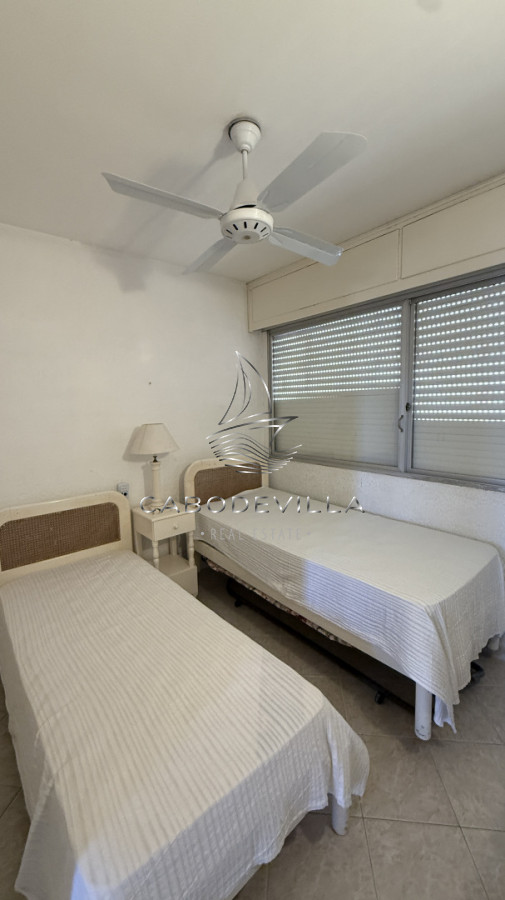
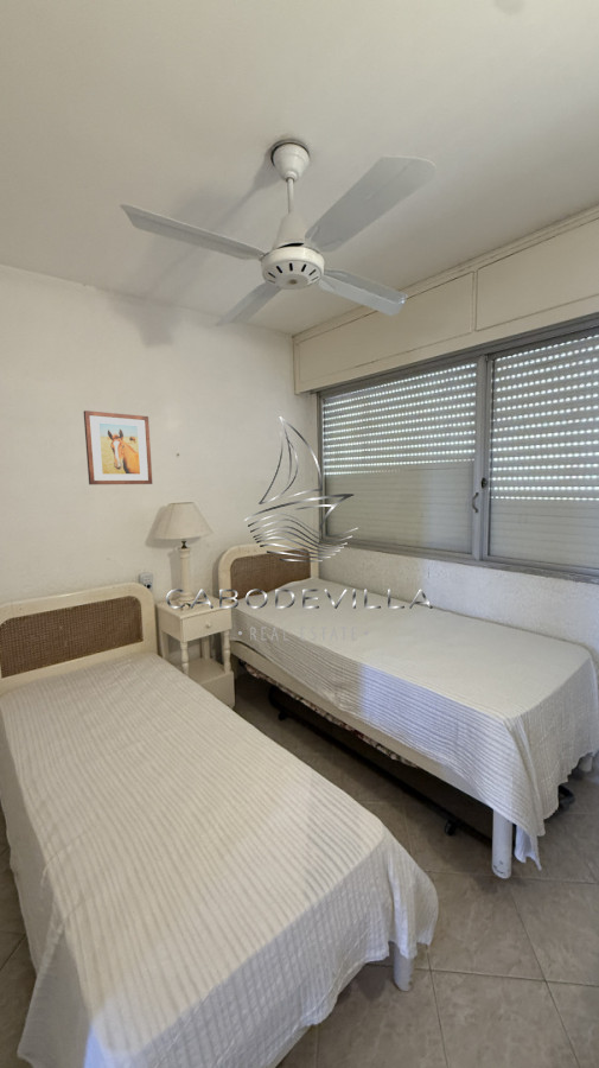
+ wall art [83,409,153,485]
